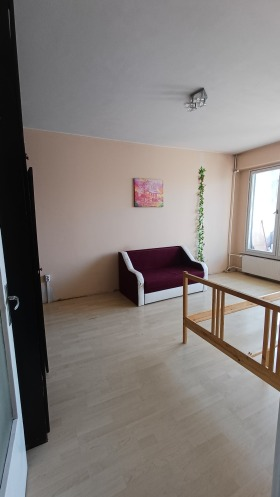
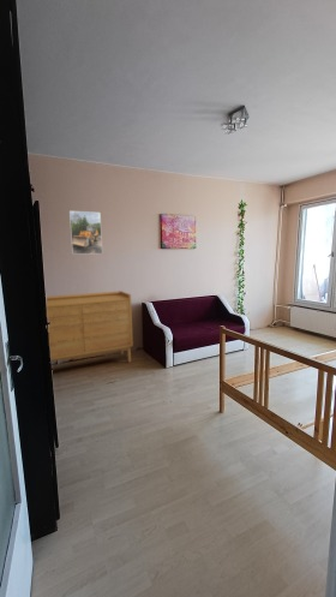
+ sideboard [46,289,134,364]
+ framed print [68,210,103,256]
